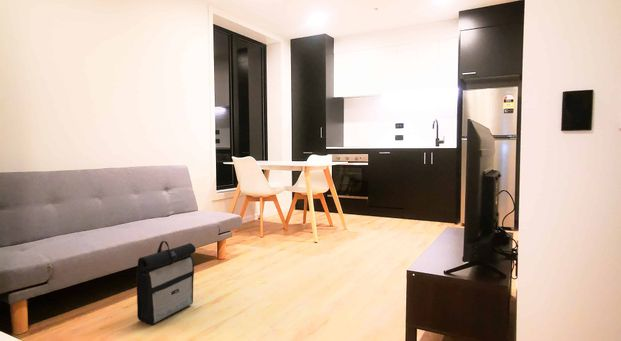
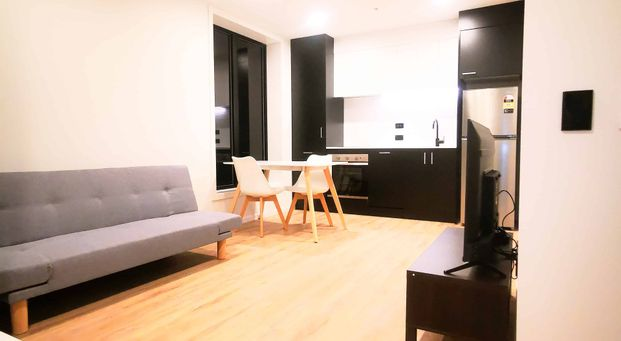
- backpack [136,240,197,326]
